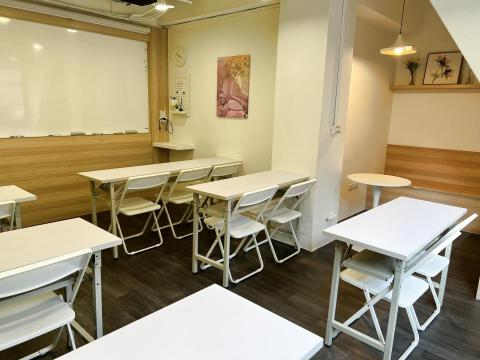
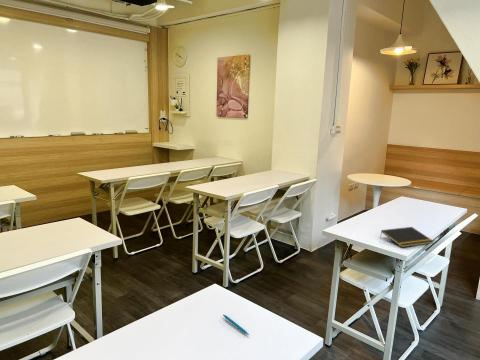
+ pen [222,314,250,336]
+ notepad [379,226,434,248]
